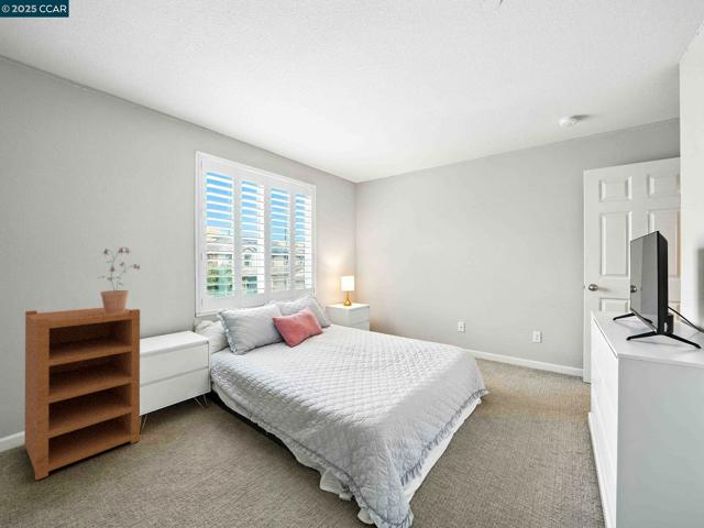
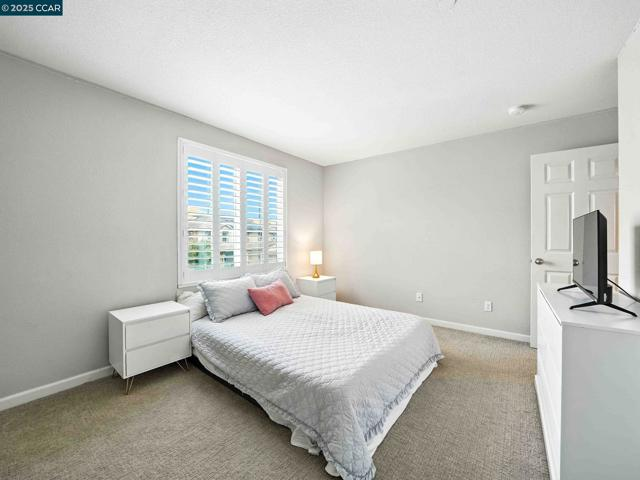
- potted plant [98,246,141,314]
- cupboard [24,307,141,481]
